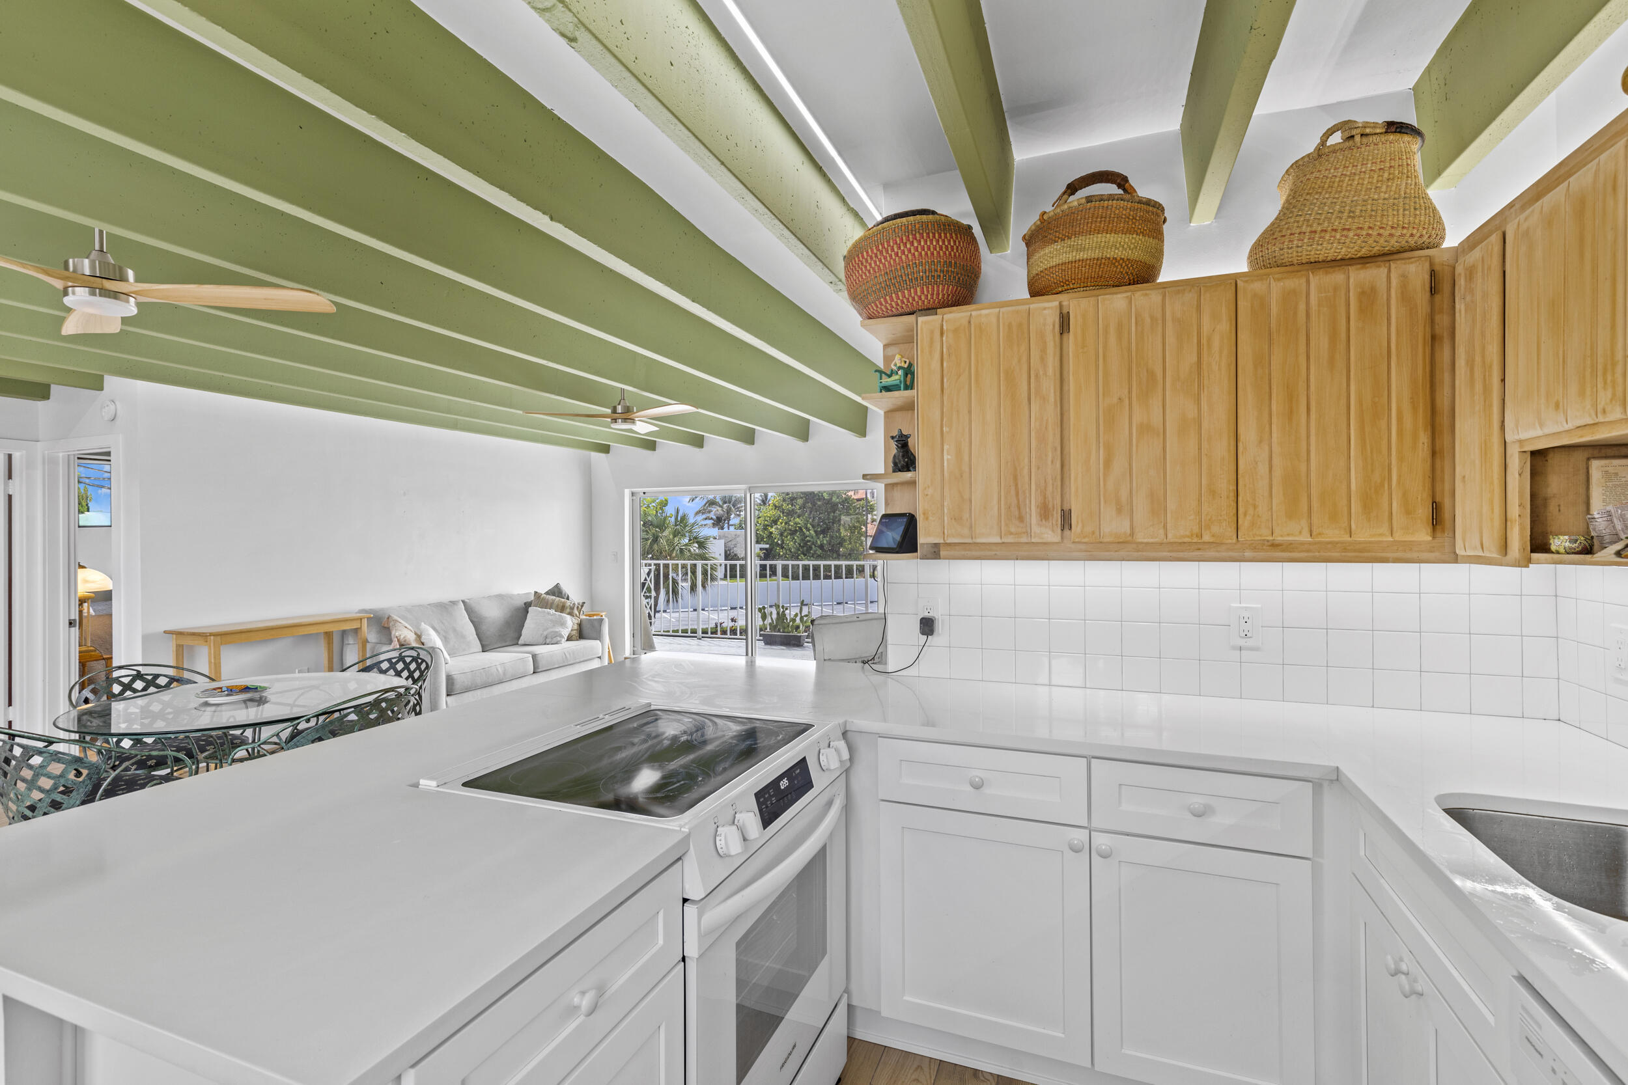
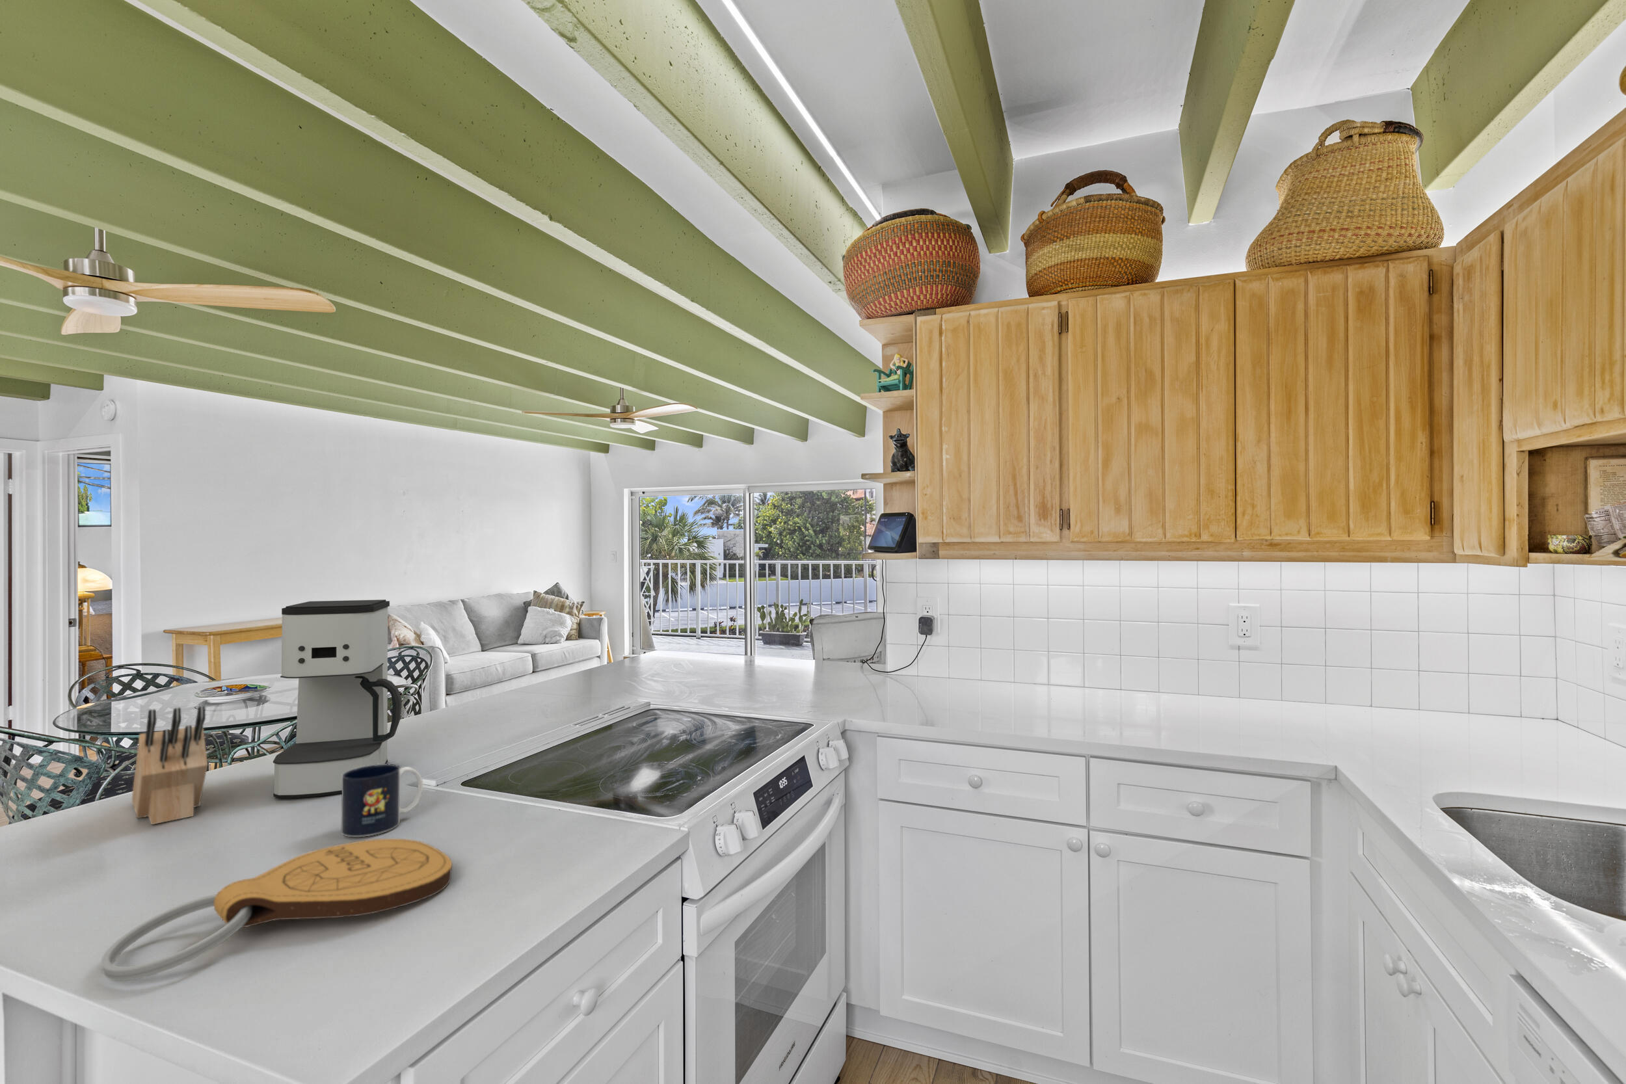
+ knife block [132,705,208,825]
+ coffee maker [272,599,403,798]
+ mug [341,763,425,837]
+ key chain [100,838,452,981]
